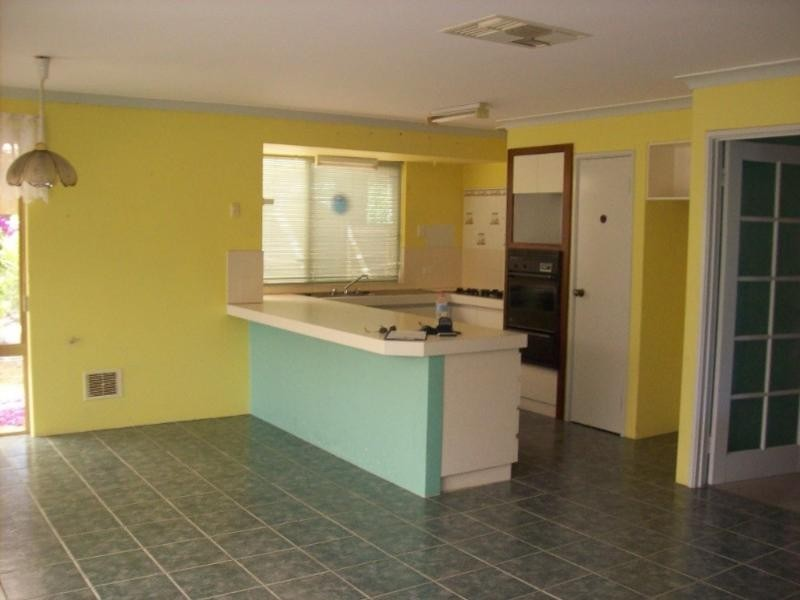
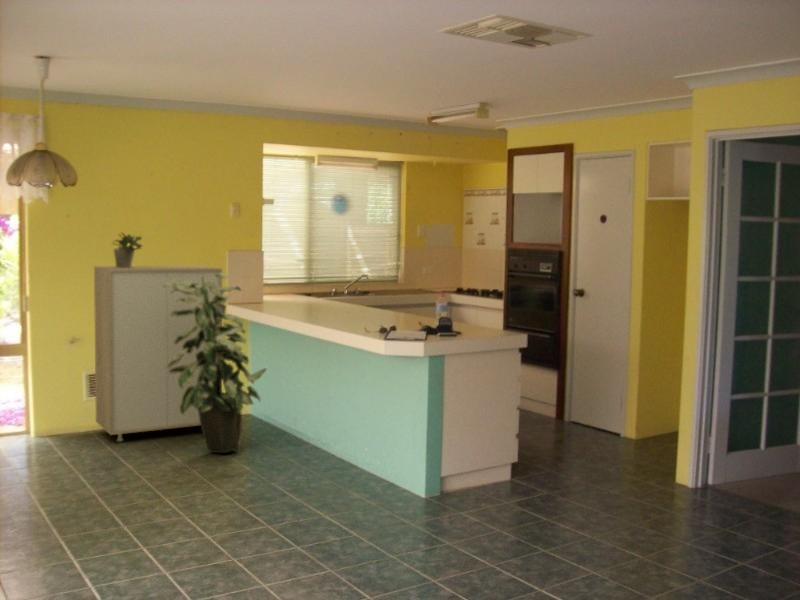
+ storage cabinet [93,265,223,442]
+ indoor plant [163,273,268,454]
+ potted plant [111,231,144,267]
